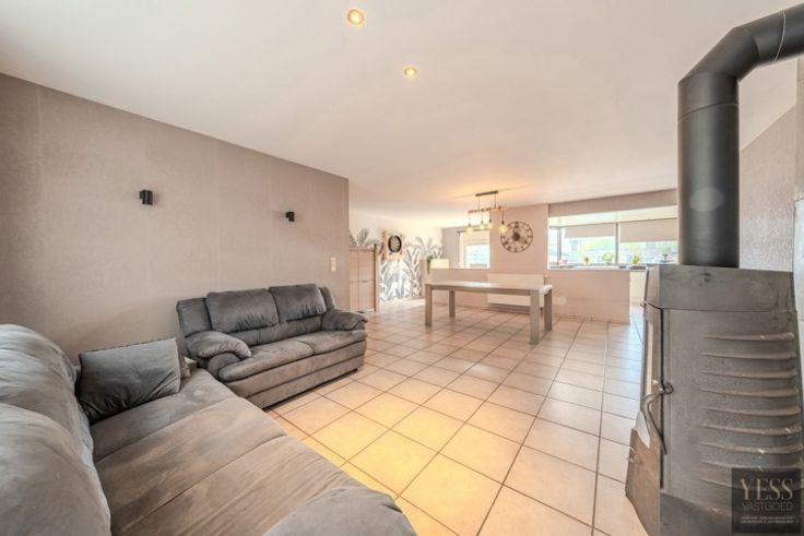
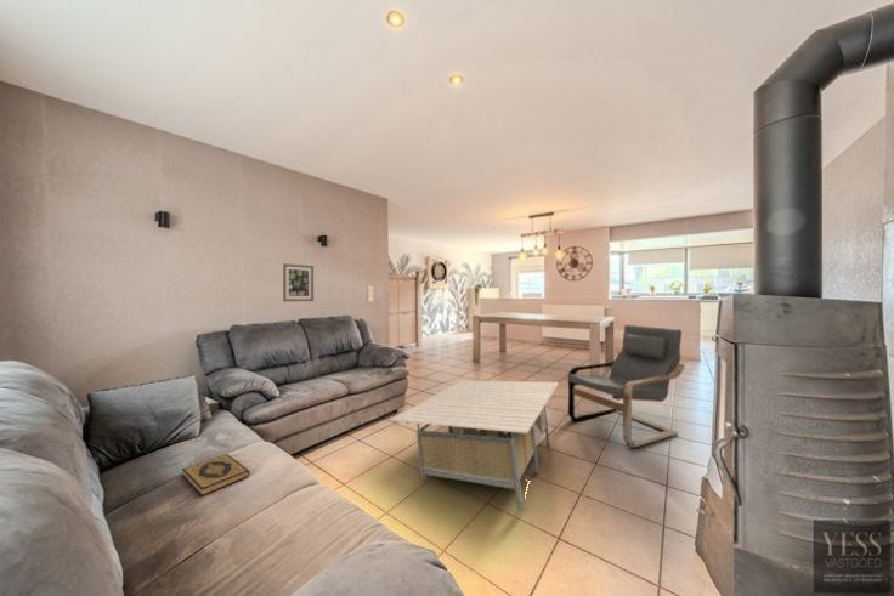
+ coffee table [389,379,560,512]
+ wall art [282,262,315,302]
+ armchair [567,324,686,449]
+ hardback book [181,453,250,498]
